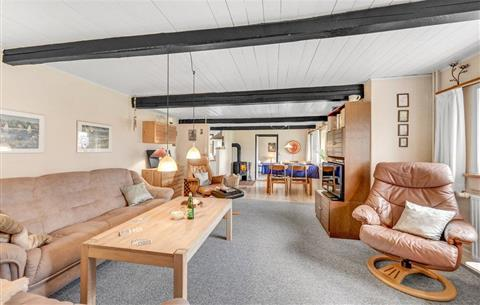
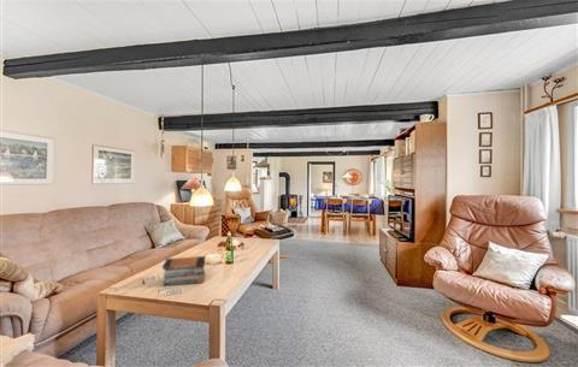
+ book stack [161,255,206,286]
